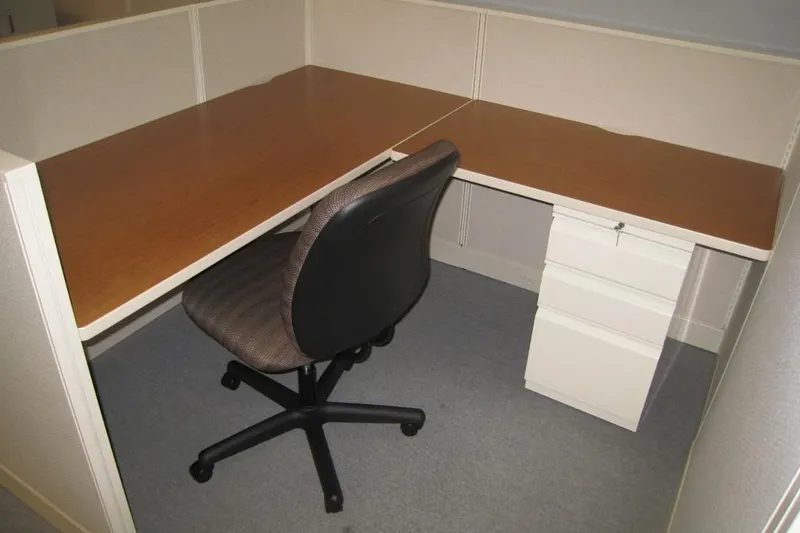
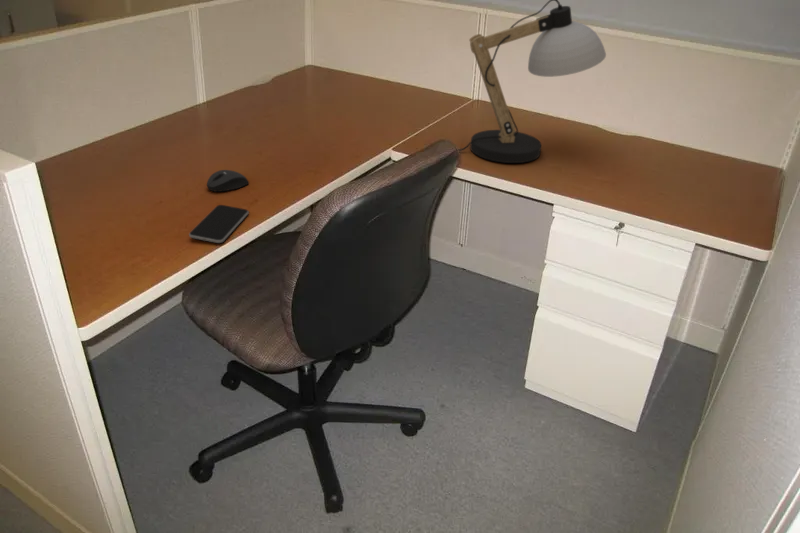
+ mouse [206,169,250,193]
+ desk lamp [457,0,607,164]
+ smartphone [188,204,250,244]
